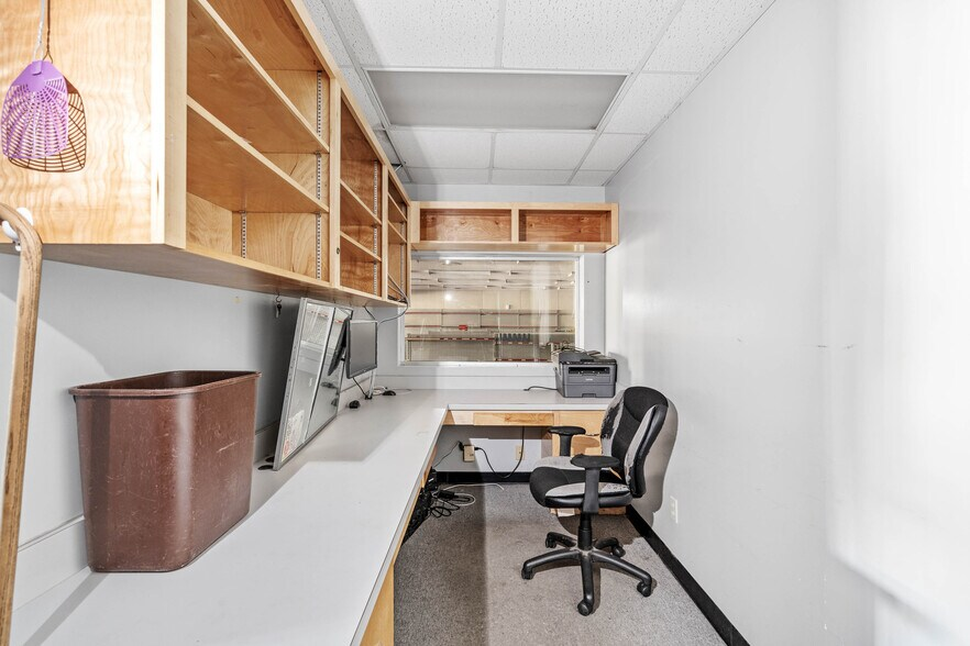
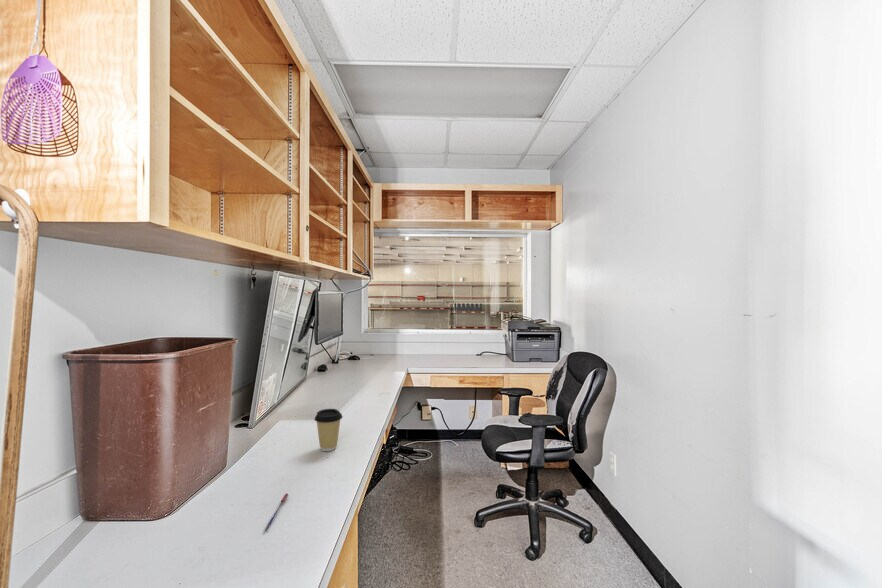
+ pen [262,492,289,533]
+ coffee cup [313,408,344,452]
